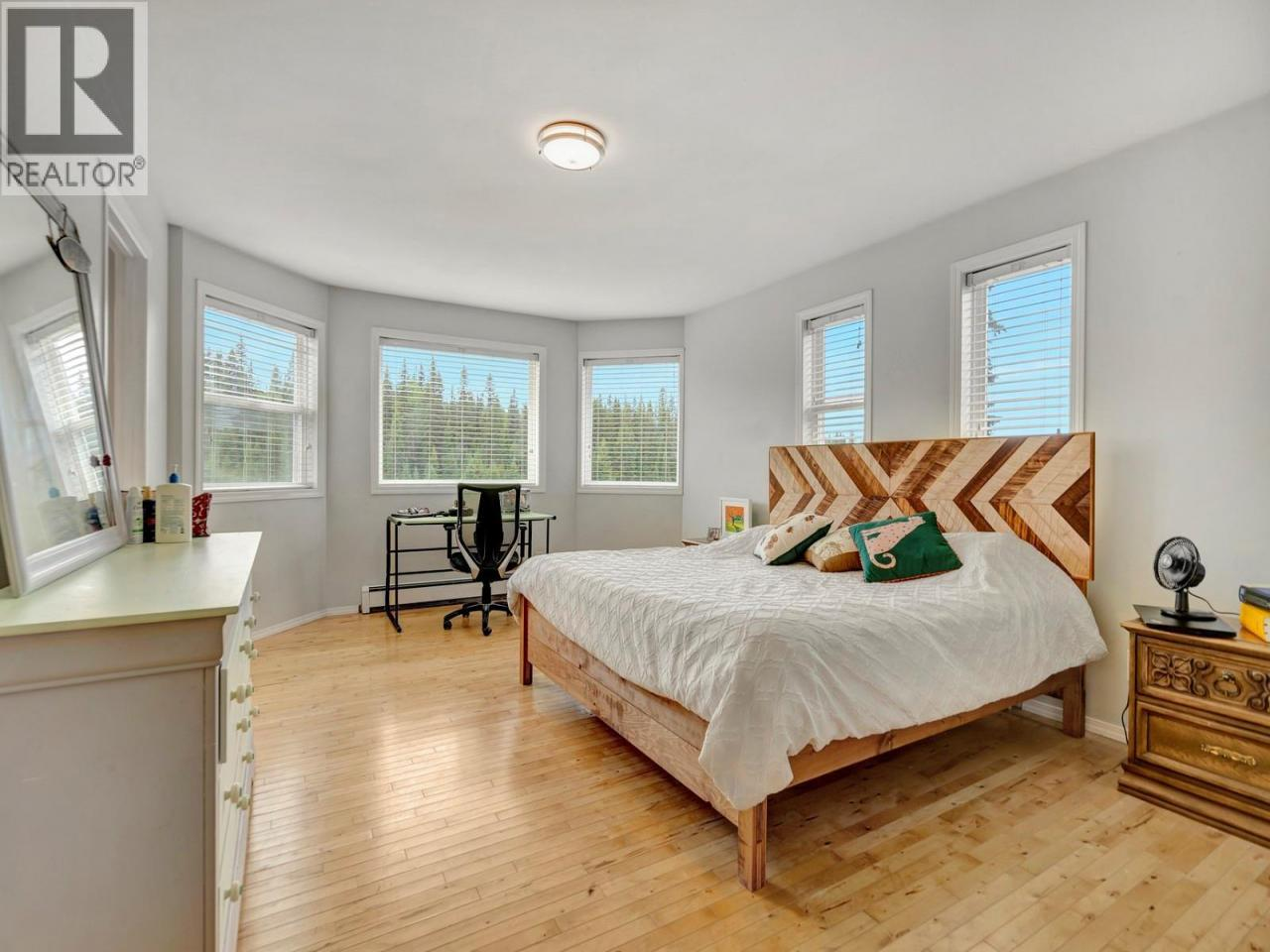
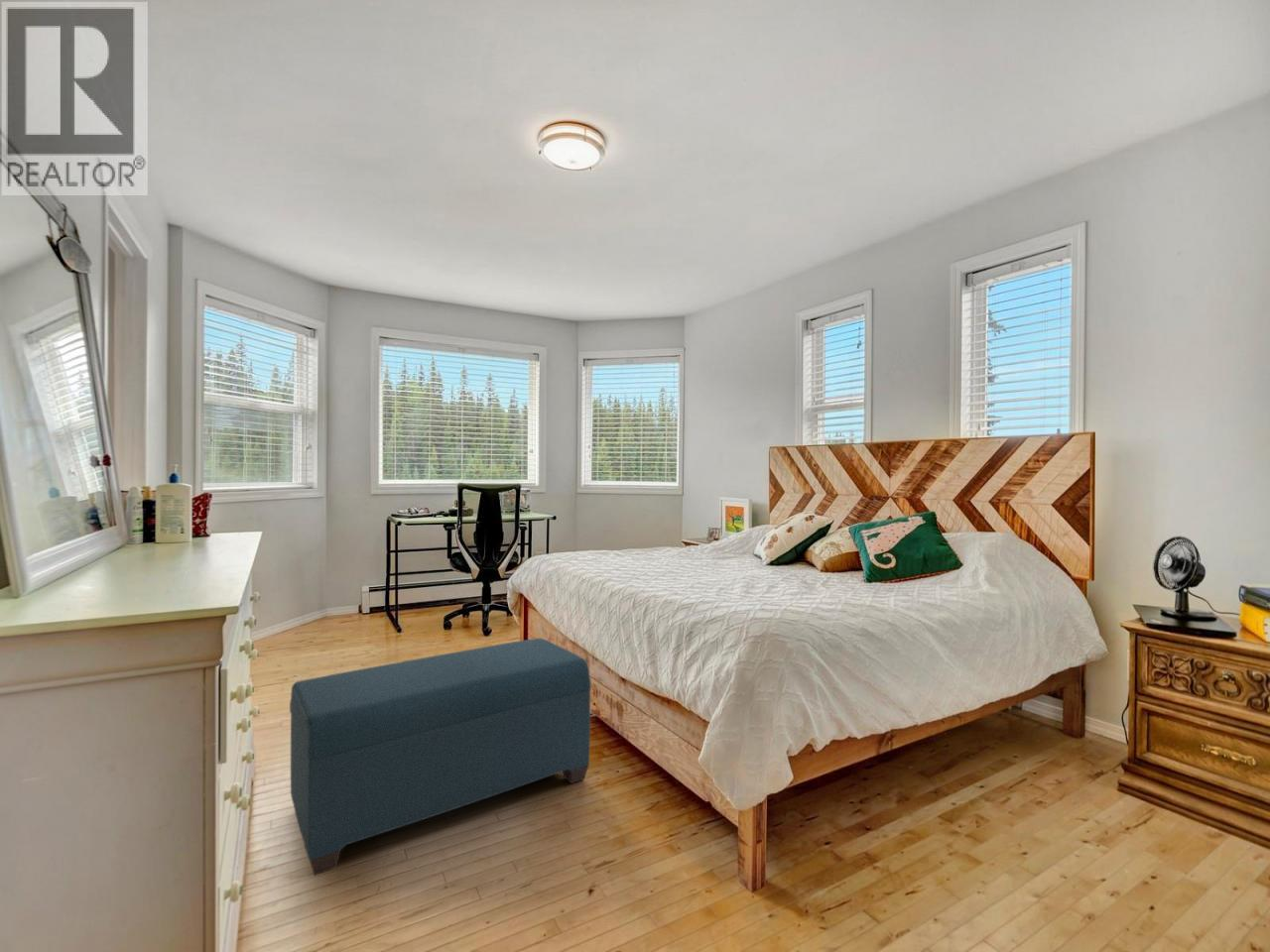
+ bench [289,638,591,877]
